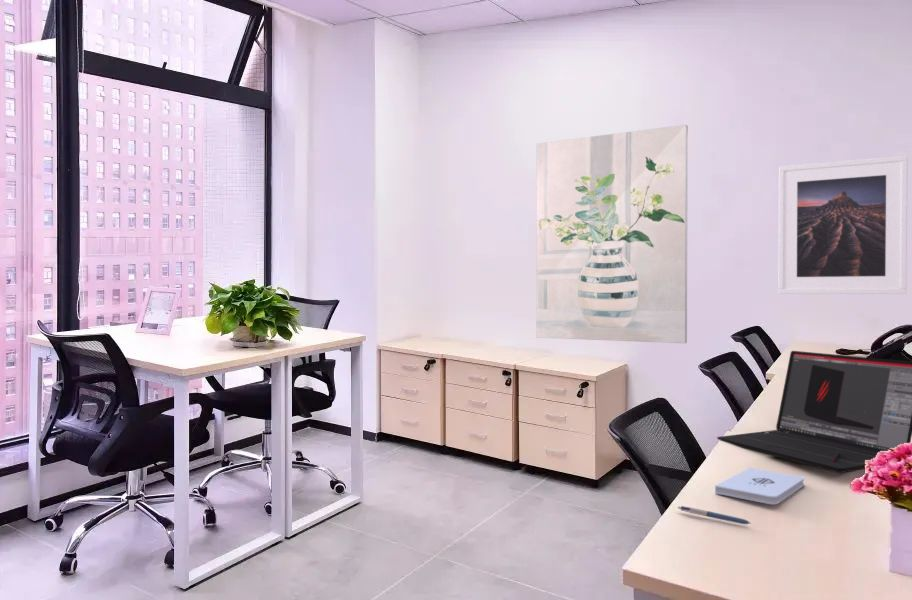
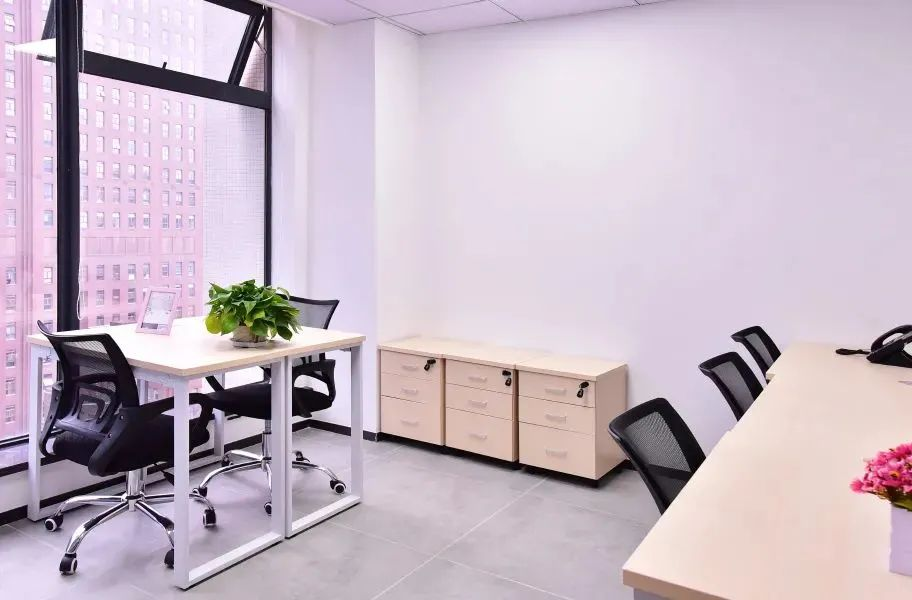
- notepad [714,467,805,505]
- pen [677,505,752,525]
- laptop [716,350,912,474]
- wall art [535,124,689,344]
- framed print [777,154,909,295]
